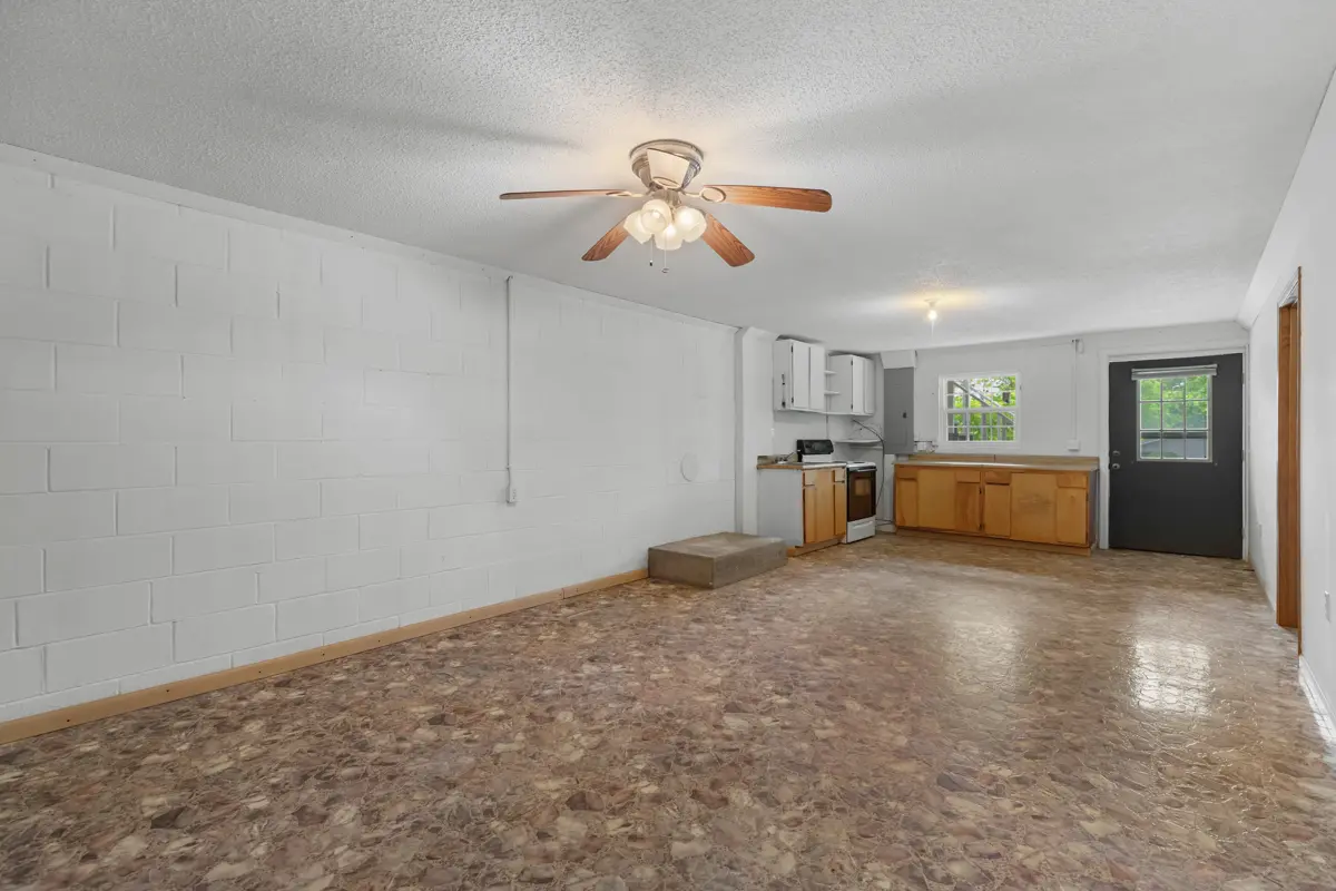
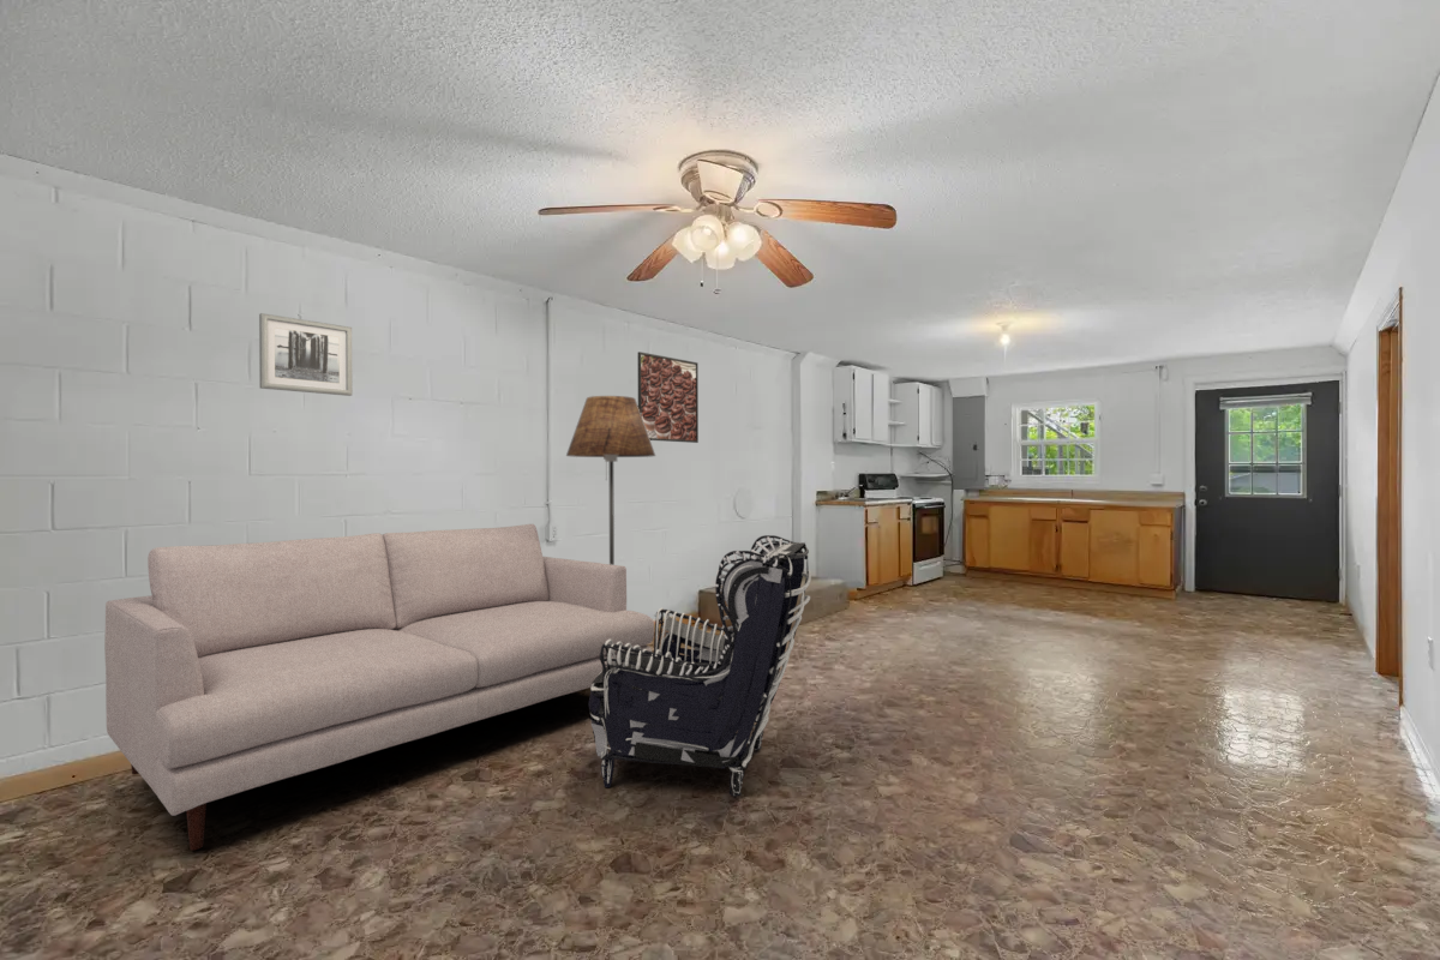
+ armchair [588,534,812,798]
+ floor lamp [565,395,656,565]
+ wall art [258,312,353,397]
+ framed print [636,350,700,444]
+ sofa [103,523,655,851]
